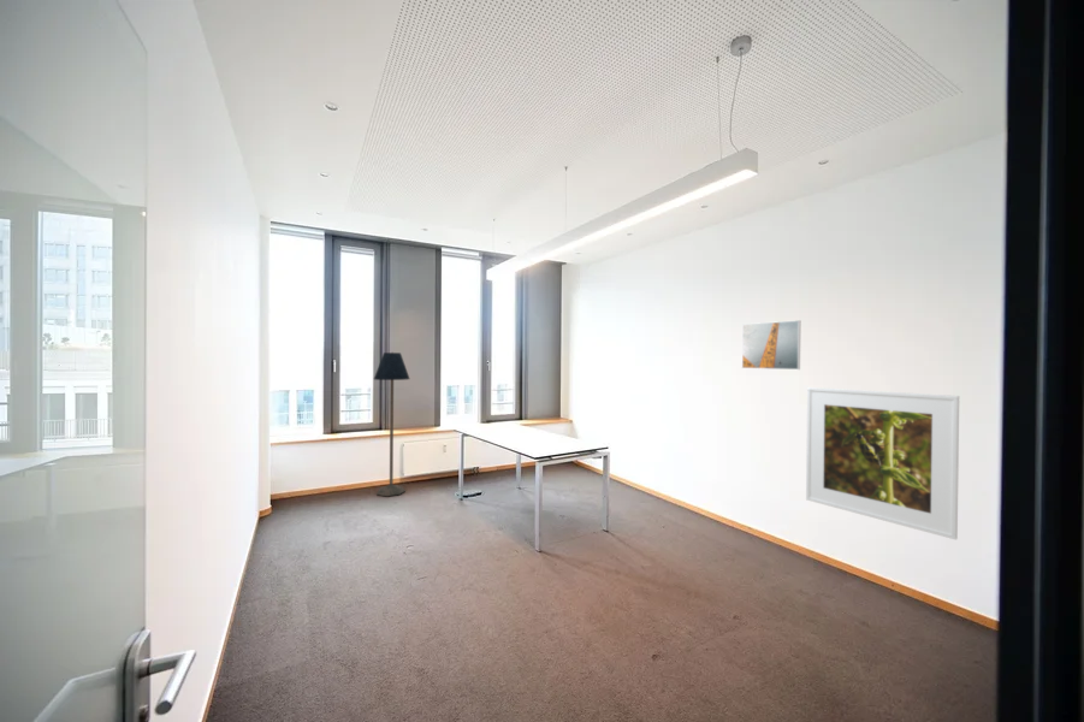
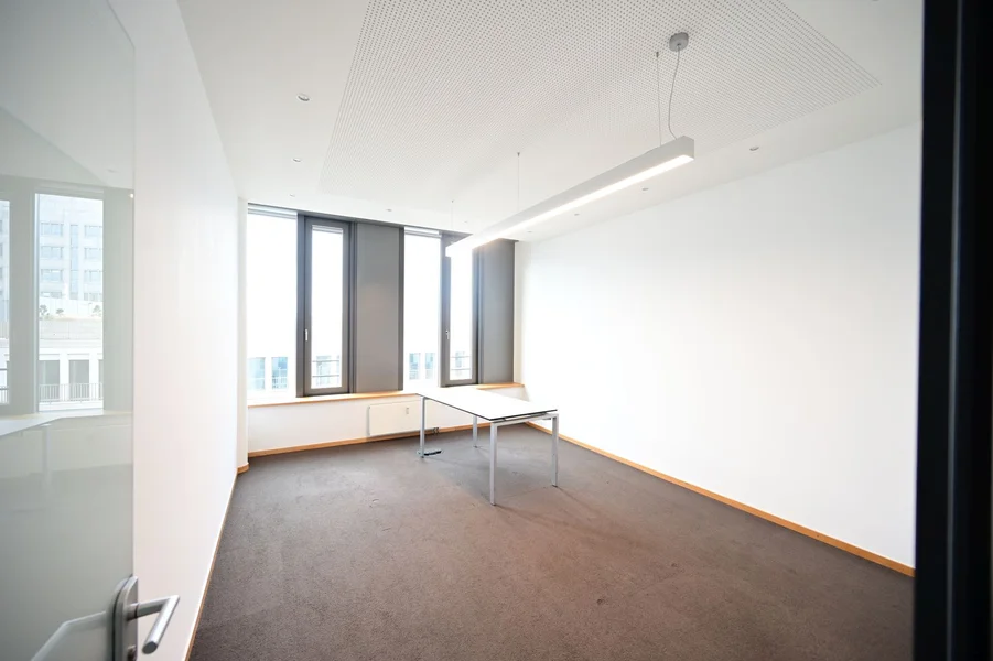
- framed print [805,386,960,540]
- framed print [741,319,801,371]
- floor lamp [373,351,410,497]
